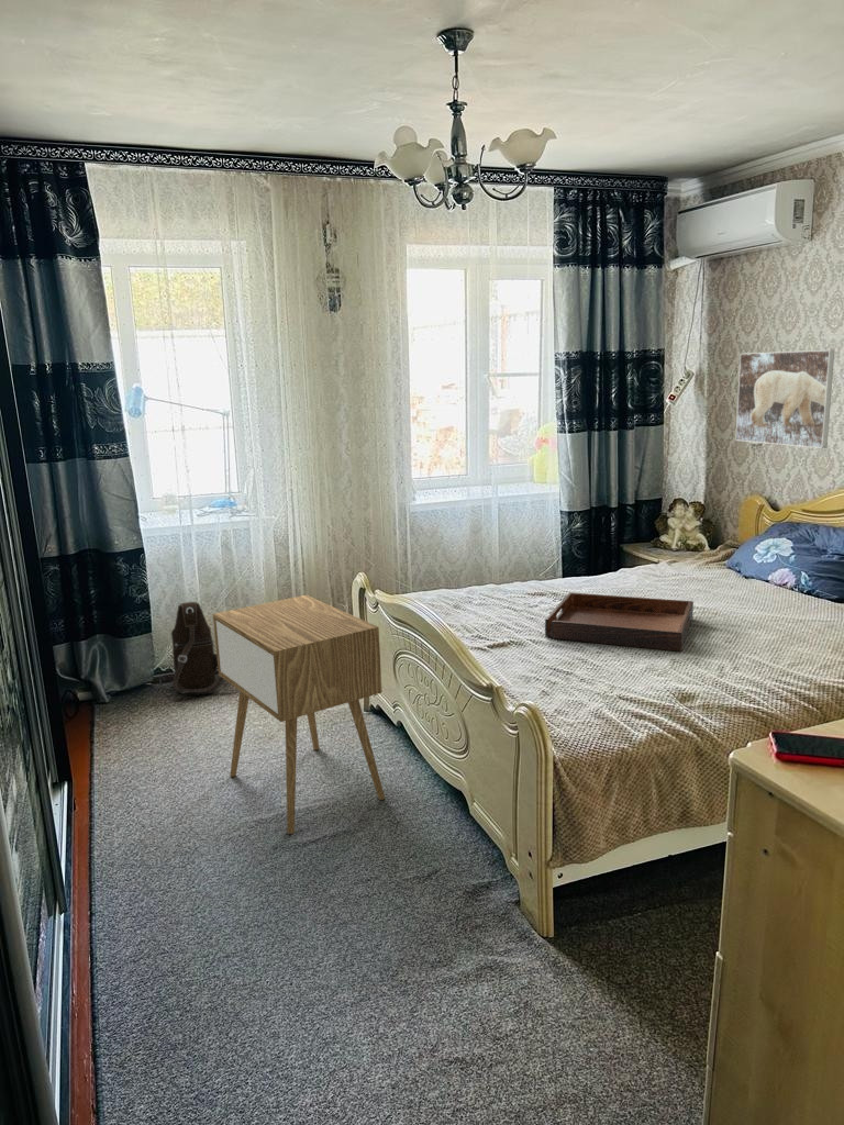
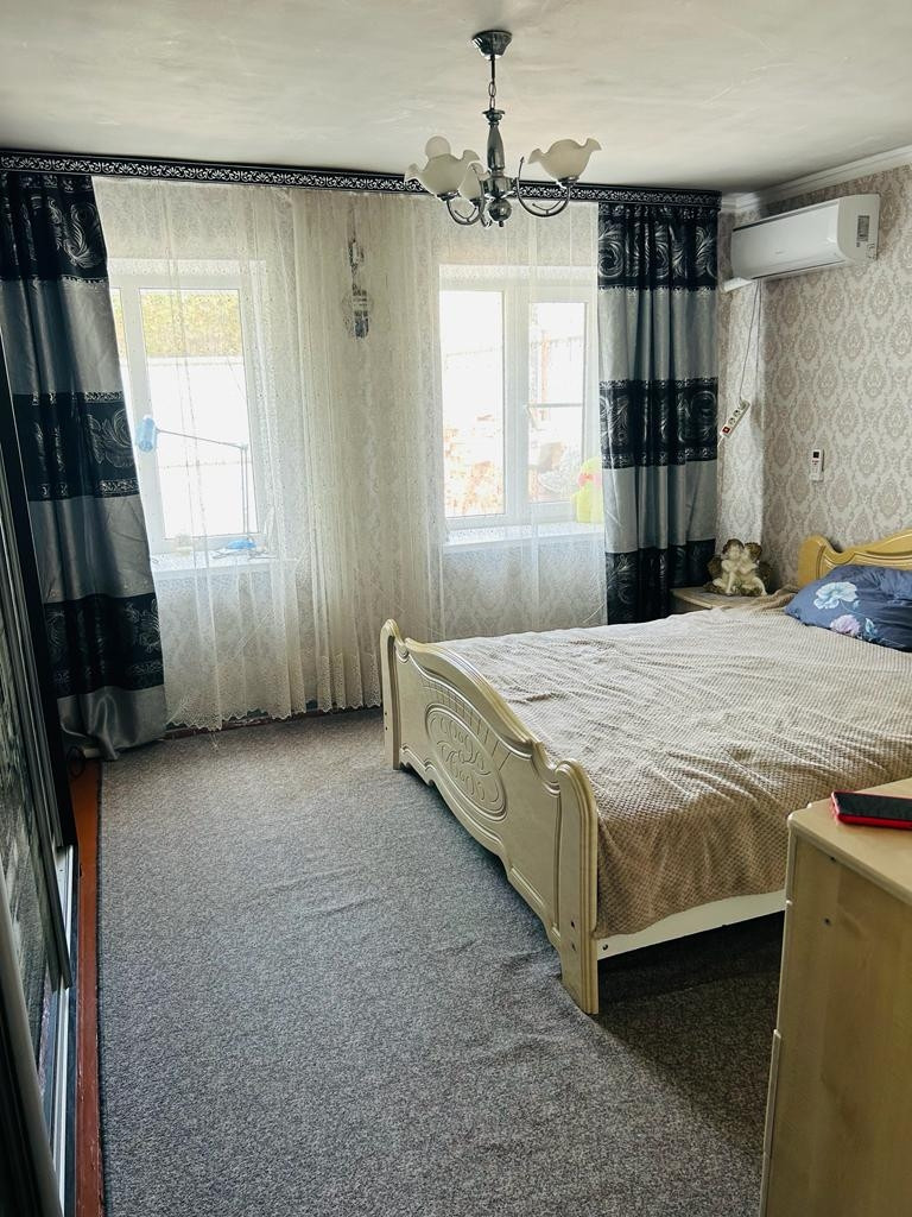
- serving tray [544,592,695,653]
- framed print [734,348,835,449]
- nightstand [212,594,386,835]
- shoulder bag [170,601,224,695]
